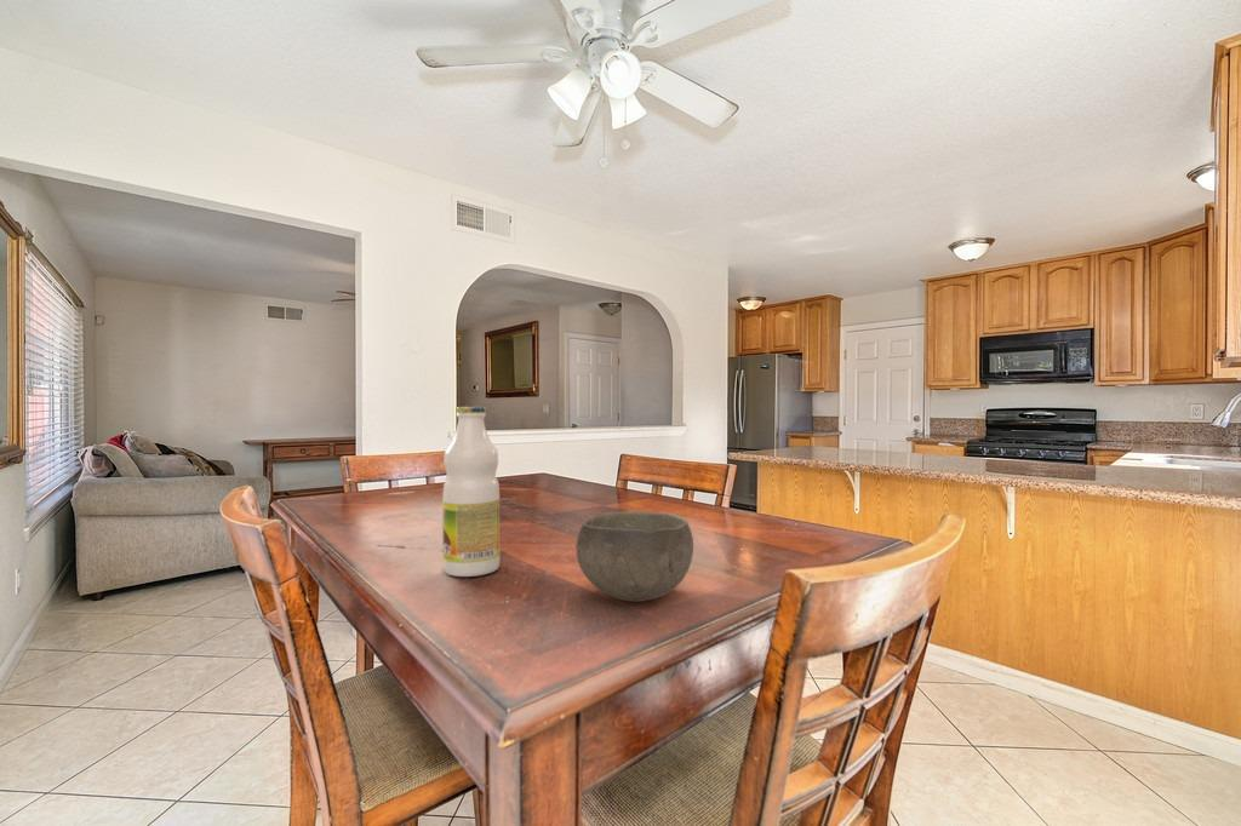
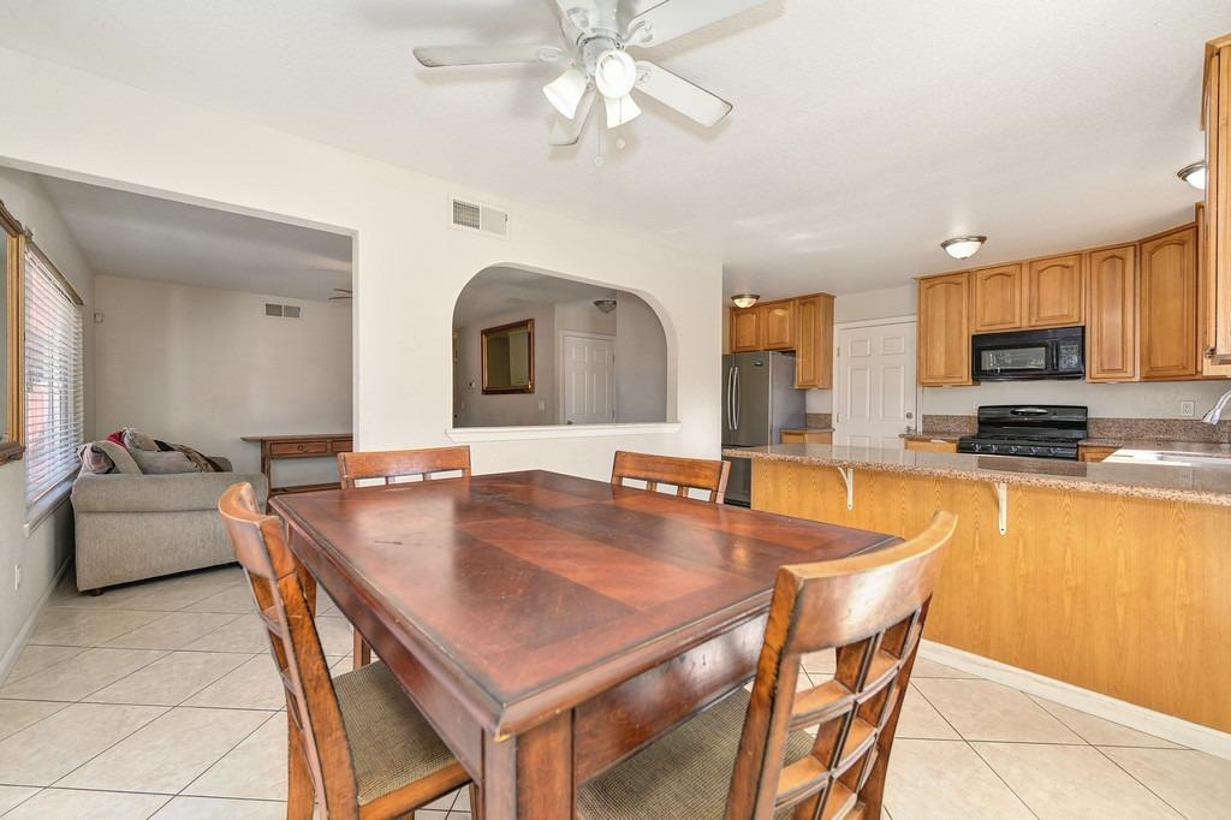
- bowl [574,510,694,603]
- bottle [441,406,501,578]
